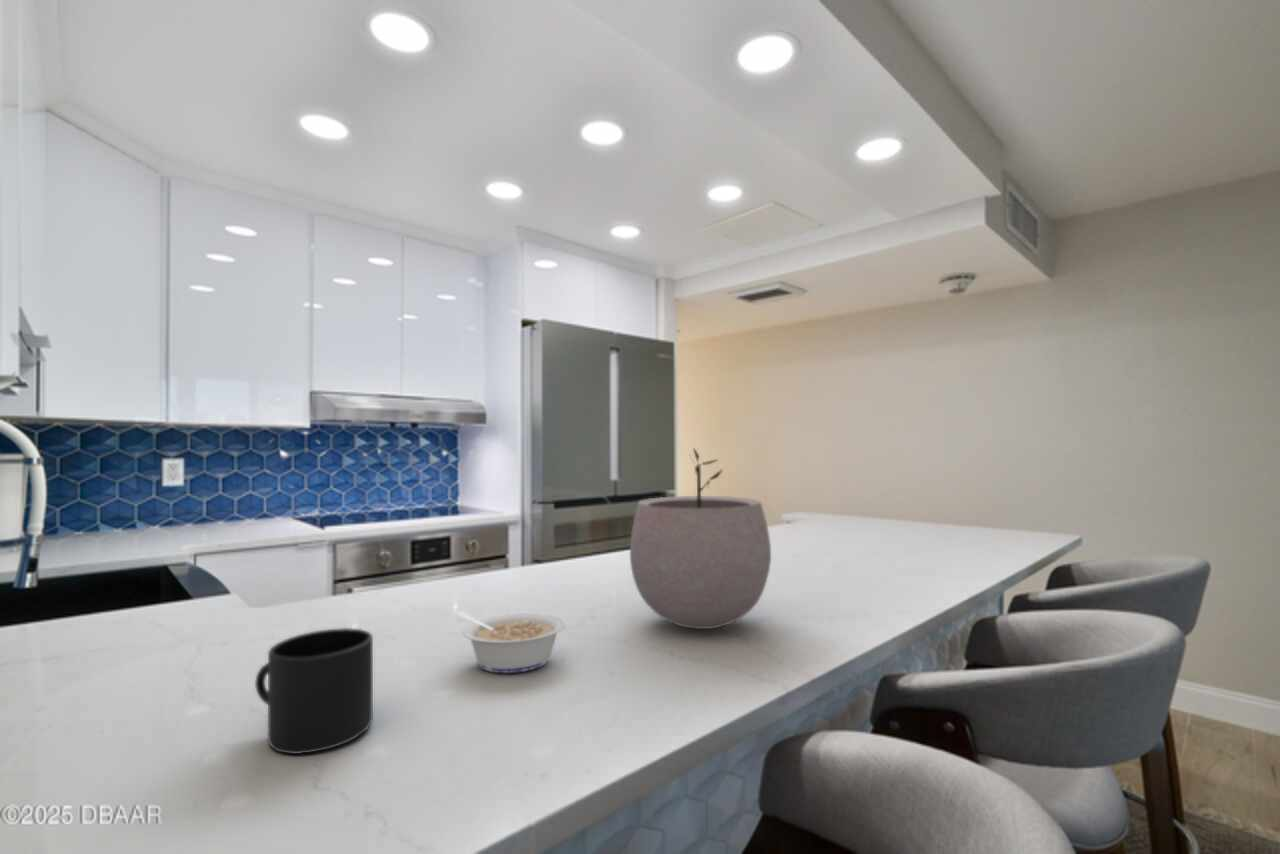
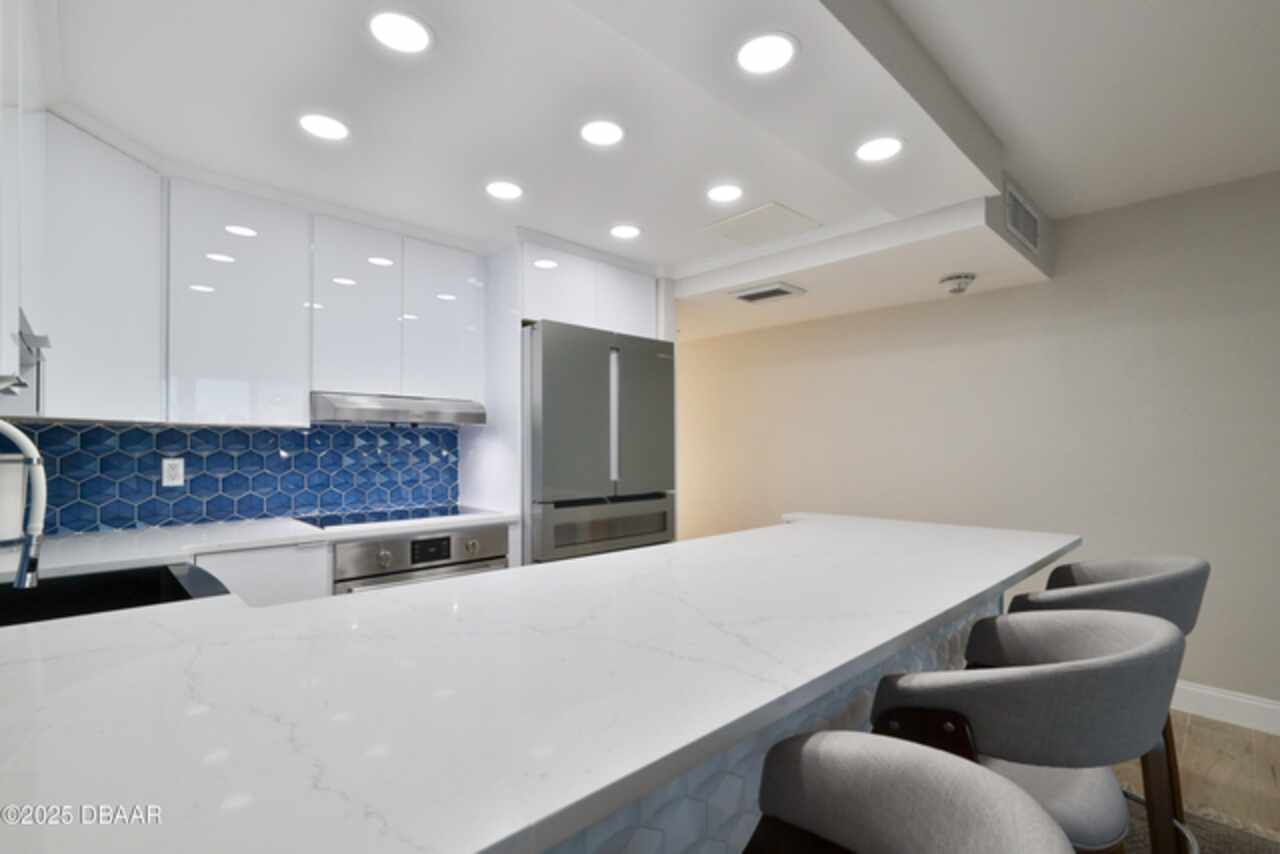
- plant pot [629,447,772,630]
- mug [254,627,374,755]
- legume [456,610,566,674]
